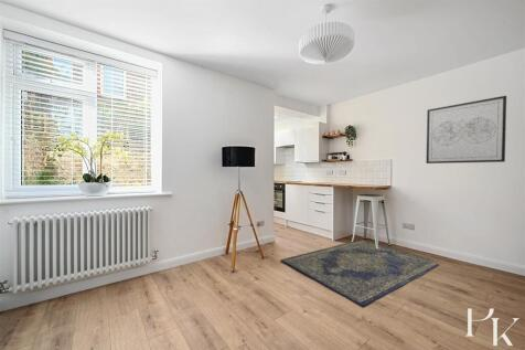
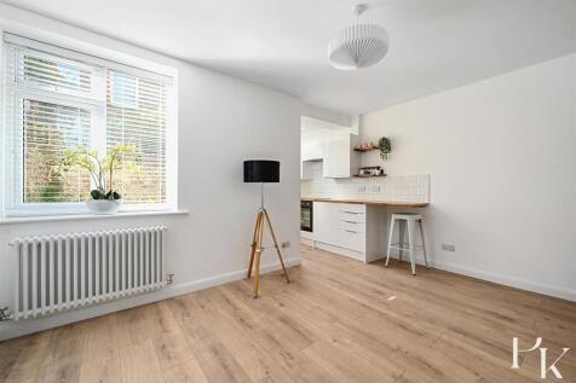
- wall art [425,95,507,165]
- rug [279,238,441,308]
